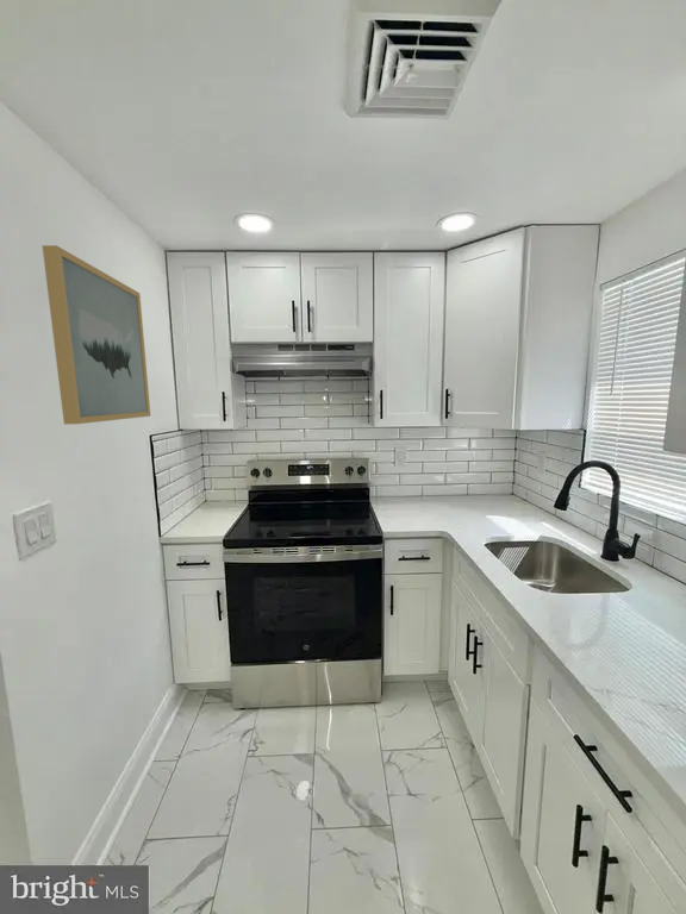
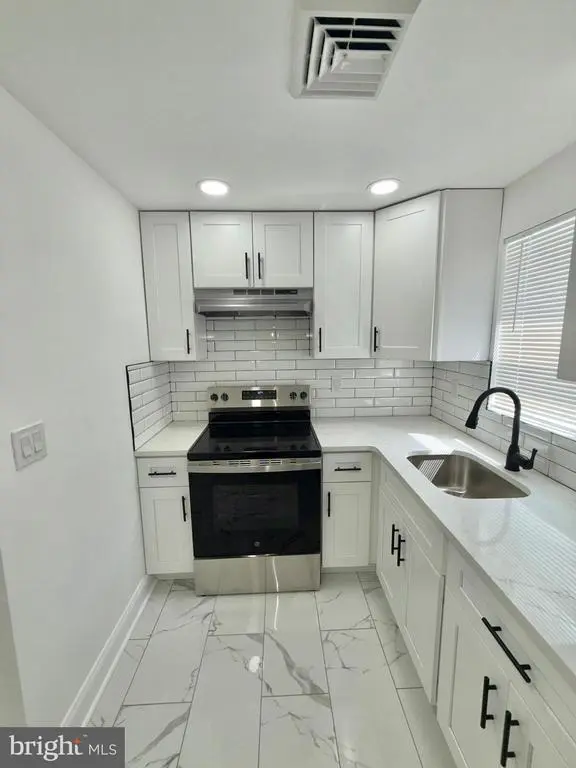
- wall art [42,244,151,425]
